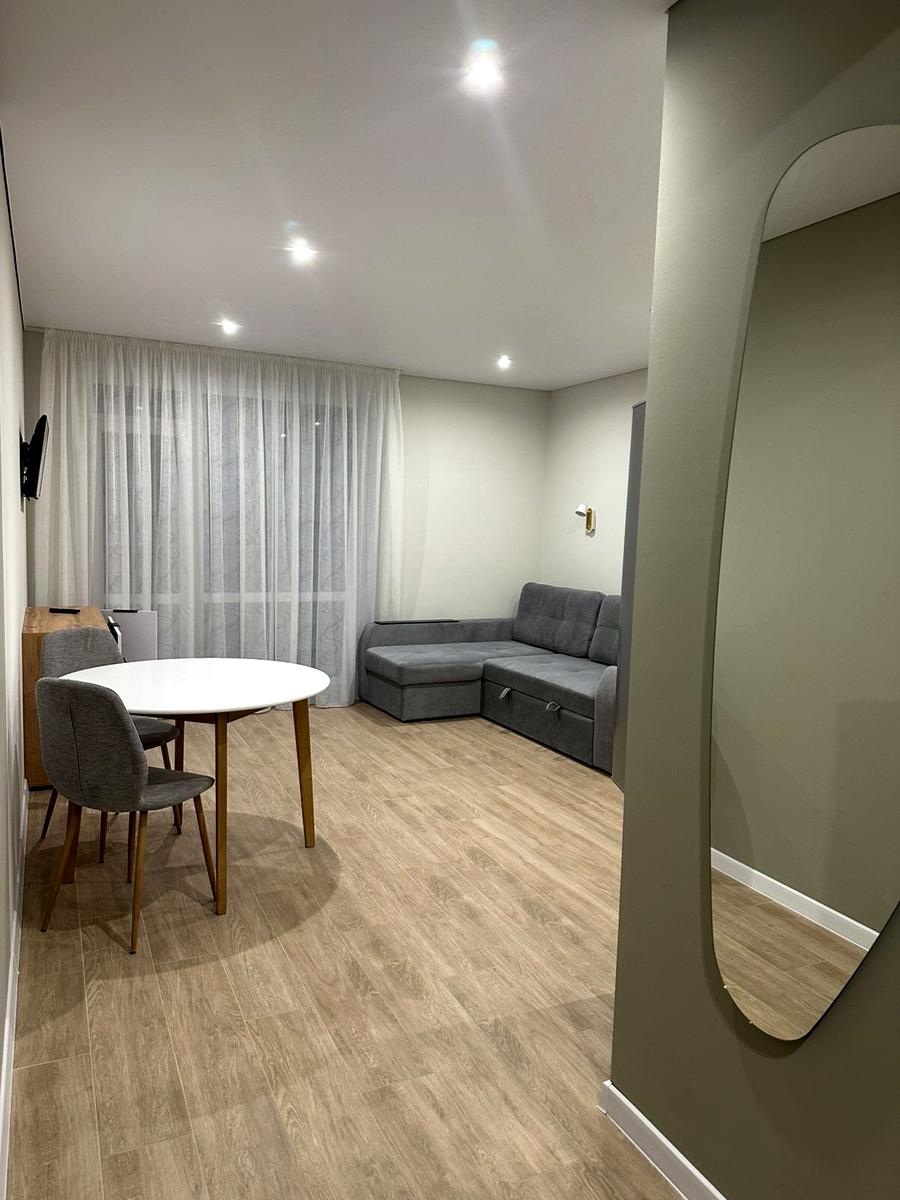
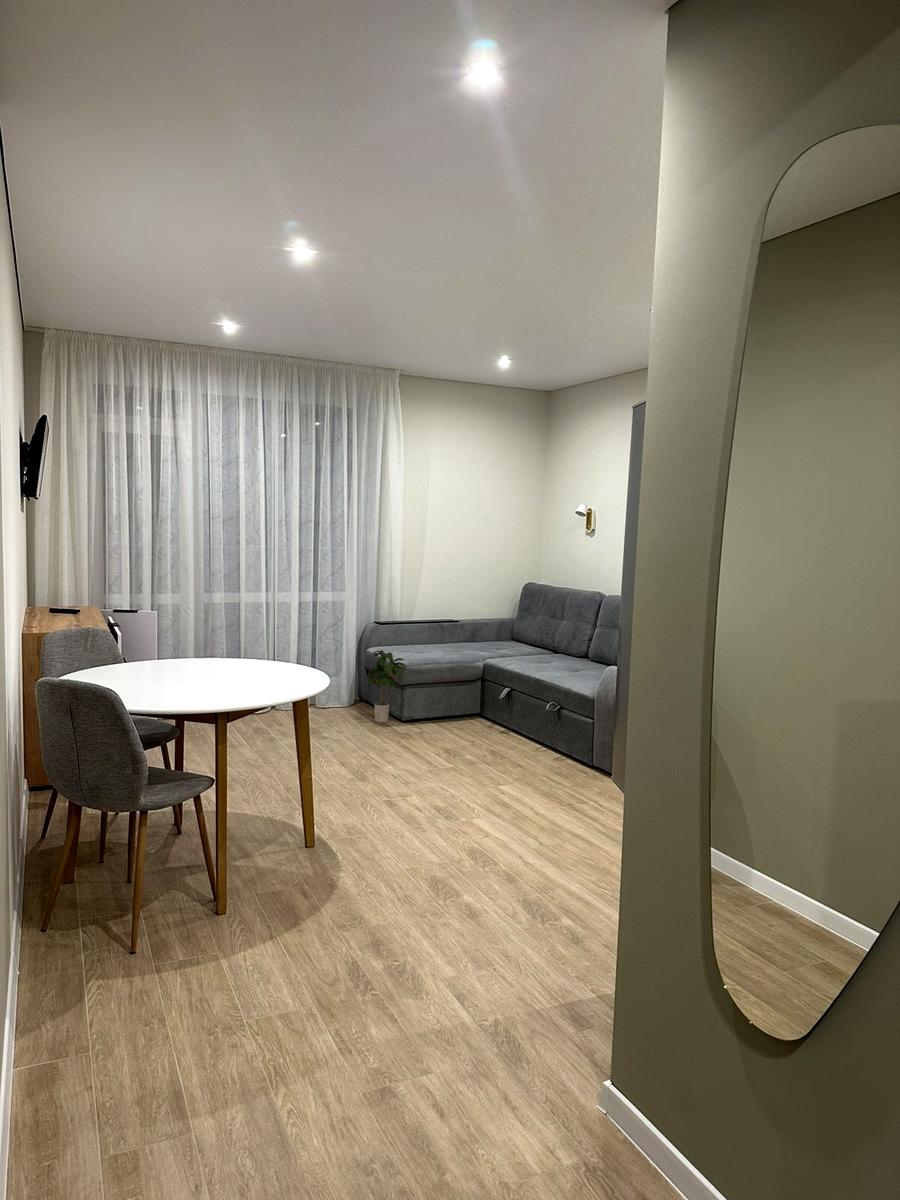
+ potted plant [366,649,407,723]
